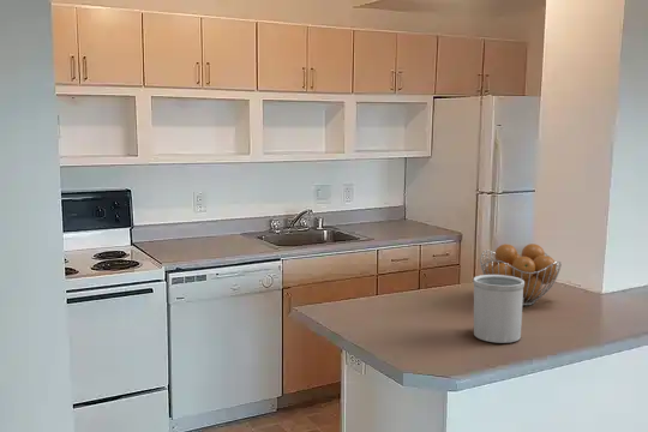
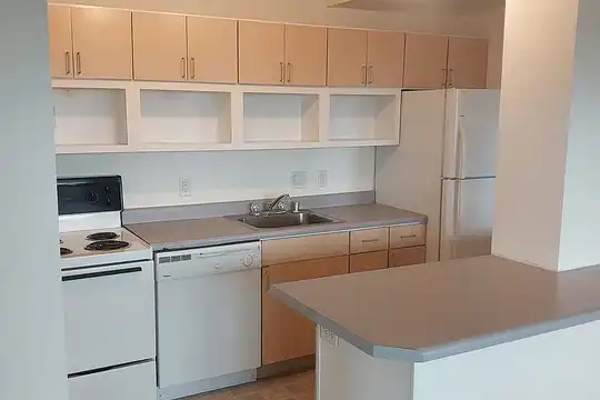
- fruit basket [479,242,563,307]
- utensil holder [472,274,524,344]
